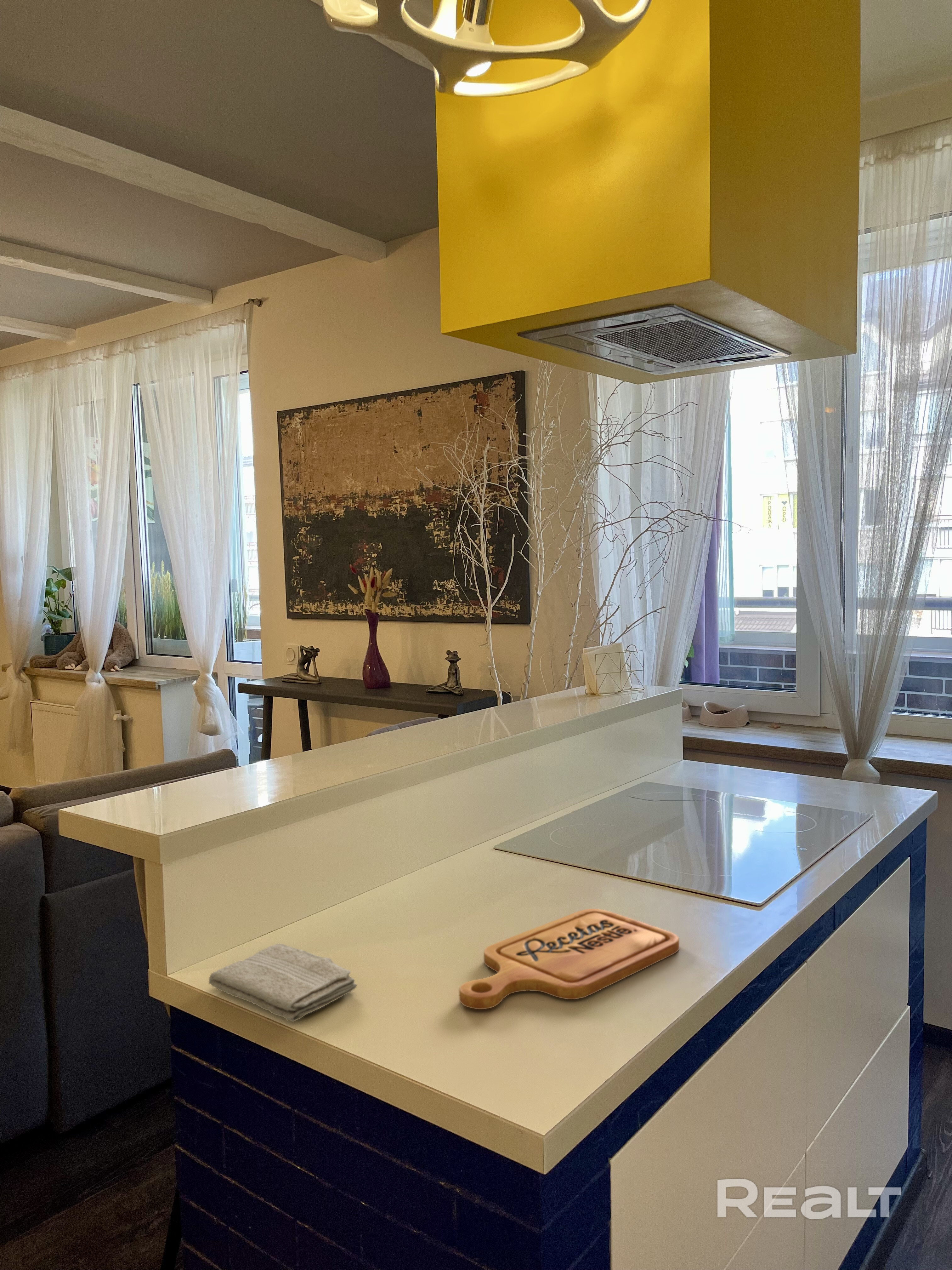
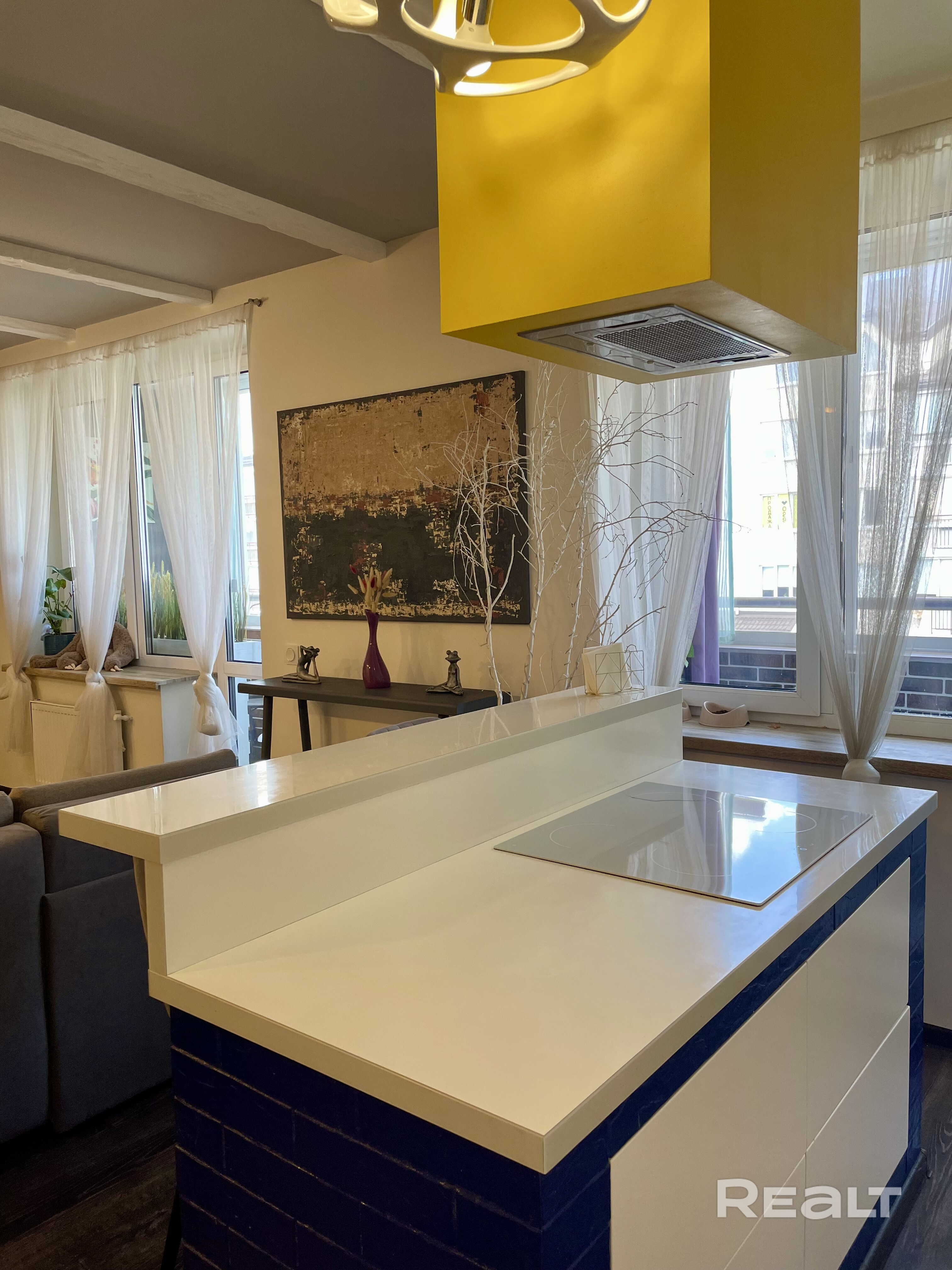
- cutting board [459,908,680,1010]
- washcloth [208,943,357,1022]
